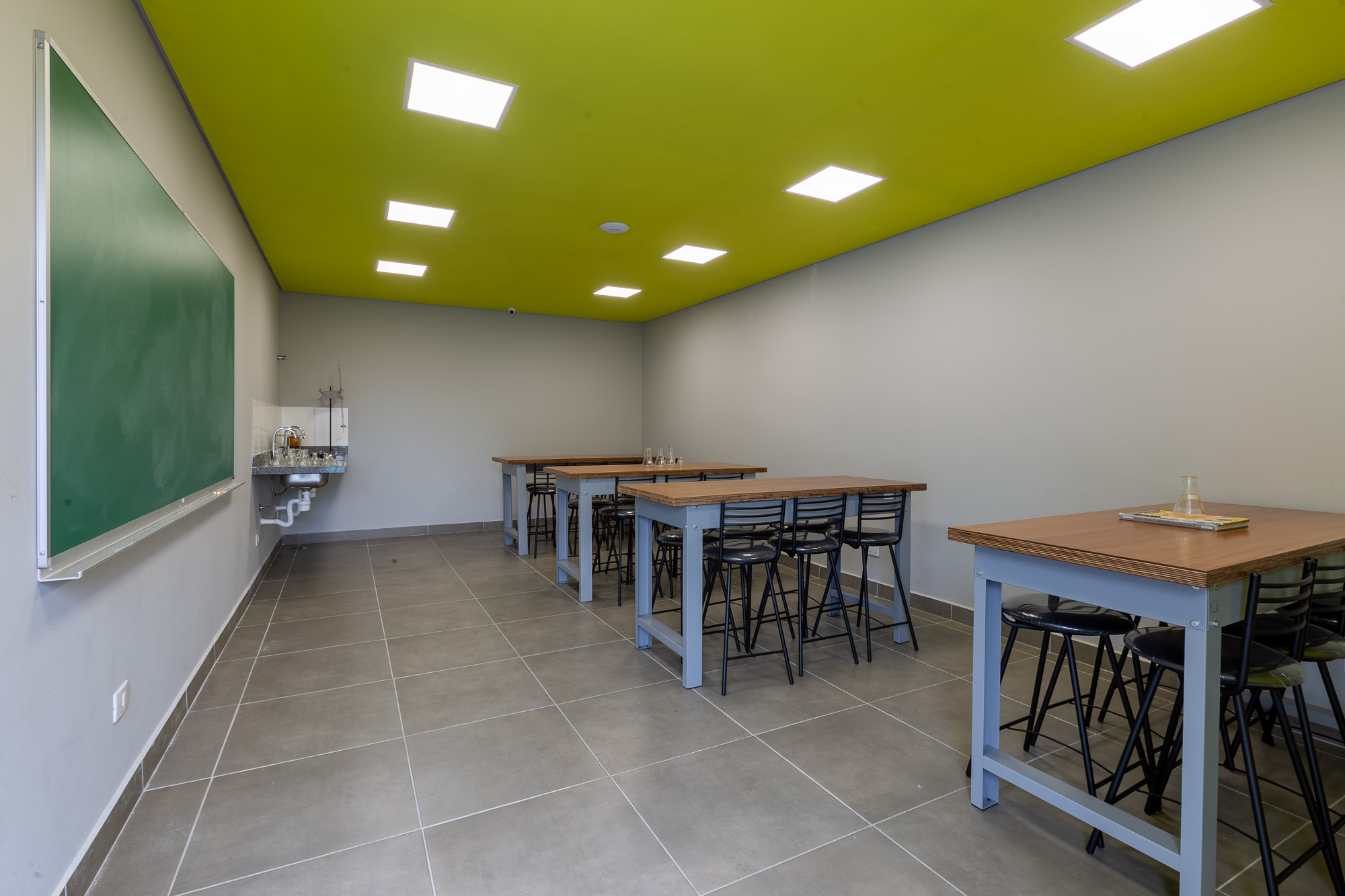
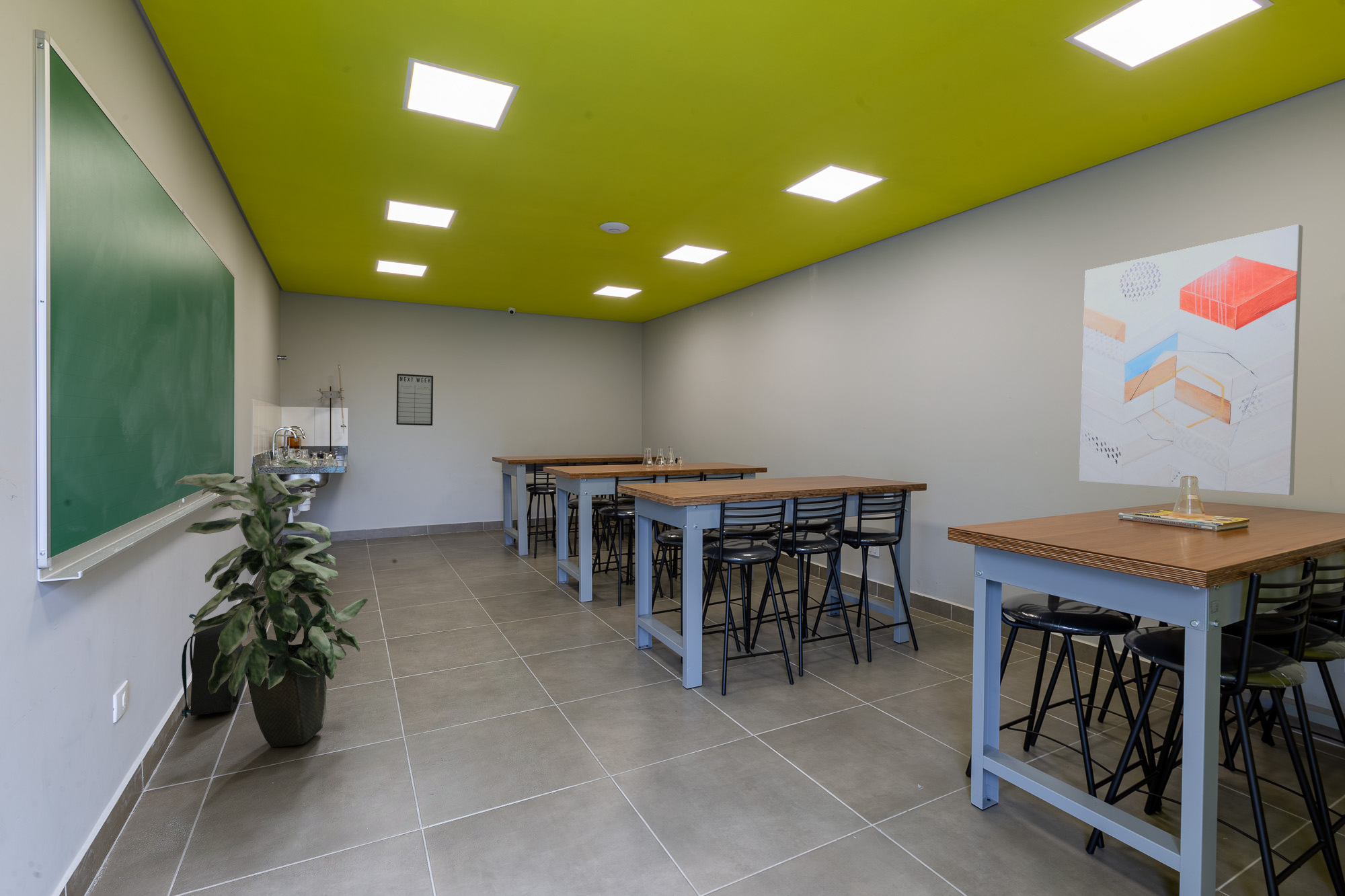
+ indoor plant [174,458,369,748]
+ writing board [395,373,434,426]
+ backpack [181,614,246,719]
+ wall art [1079,224,1303,496]
